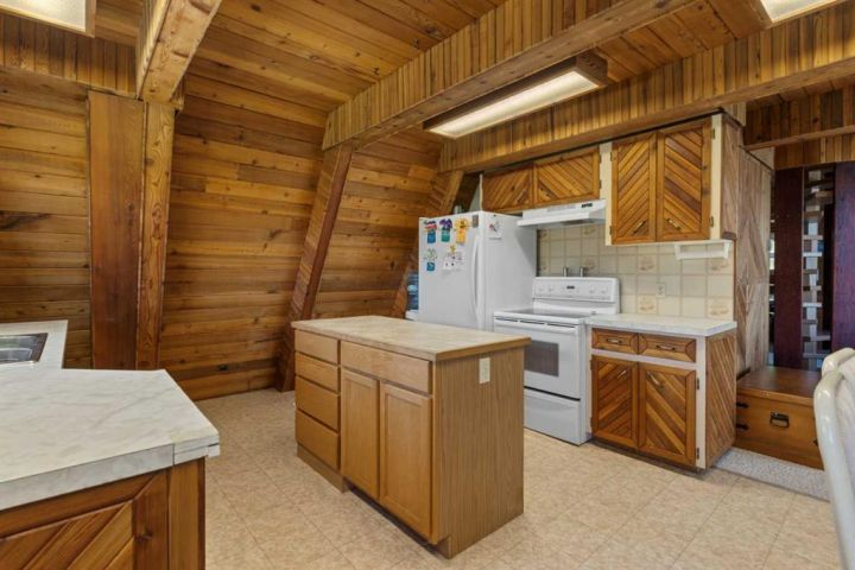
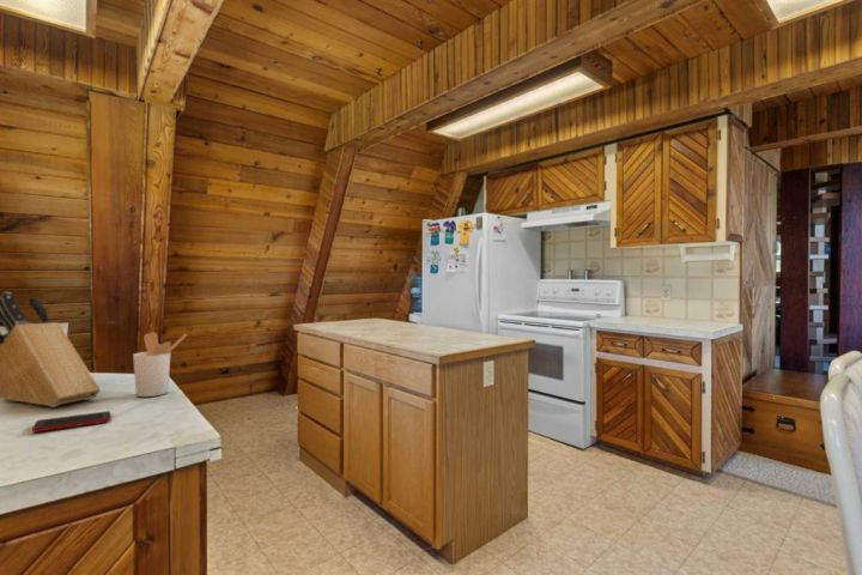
+ utensil holder [132,331,188,398]
+ cell phone [31,410,111,434]
+ knife block [0,291,102,408]
